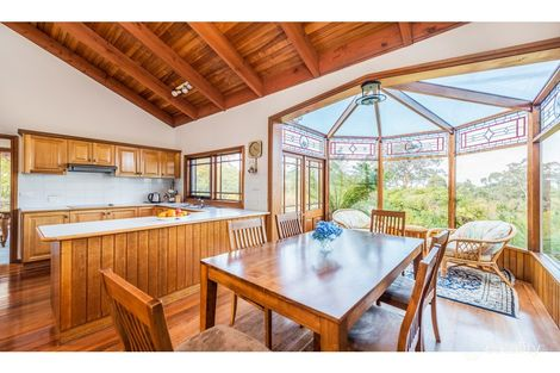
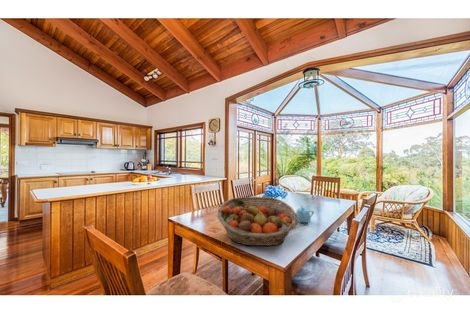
+ fruit basket [216,196,298,247]
+ teapot [295,205,315,224]
